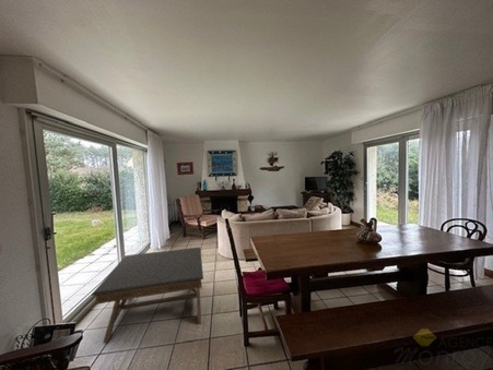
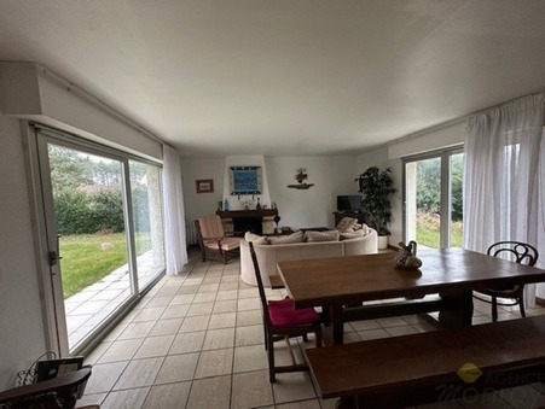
- coffee table [91,246,204,344]
